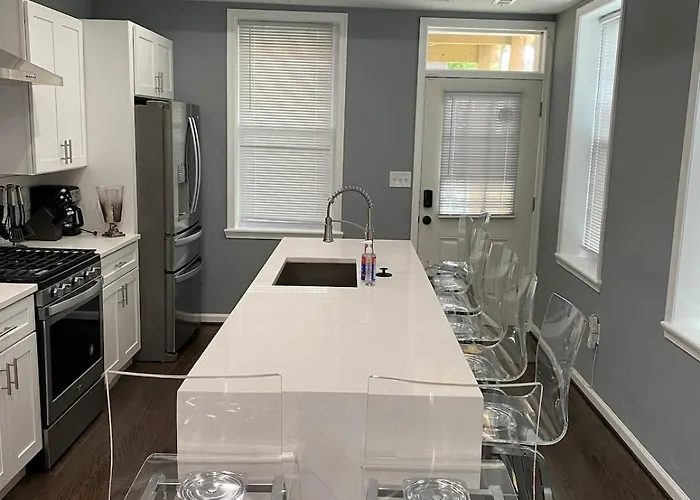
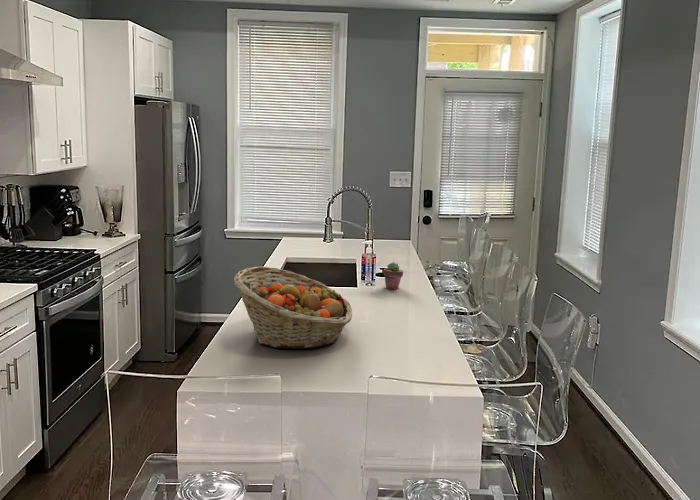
+ potted succulent [382,262,404,290]
+ fruit basket [233,265,353,350]
